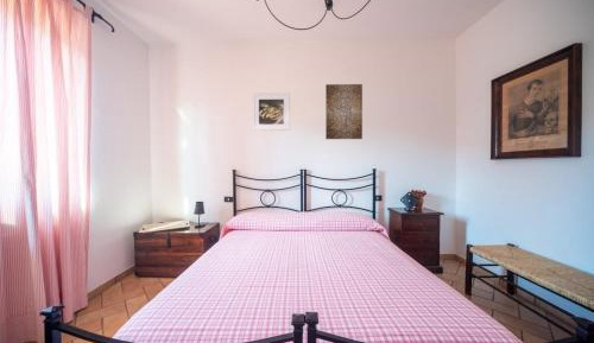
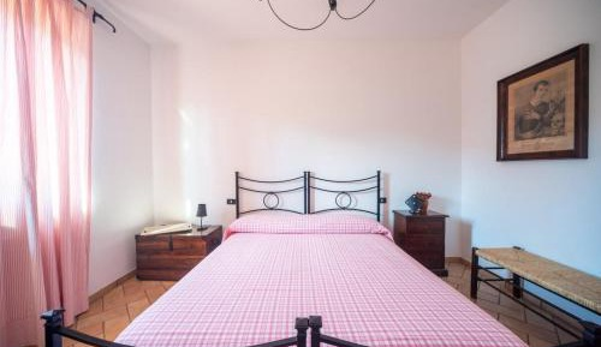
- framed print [252,91,291,132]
- wall art [324,83,364,140]
